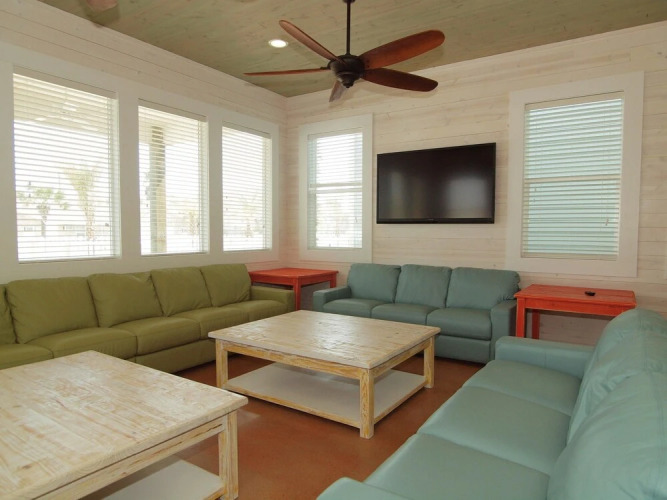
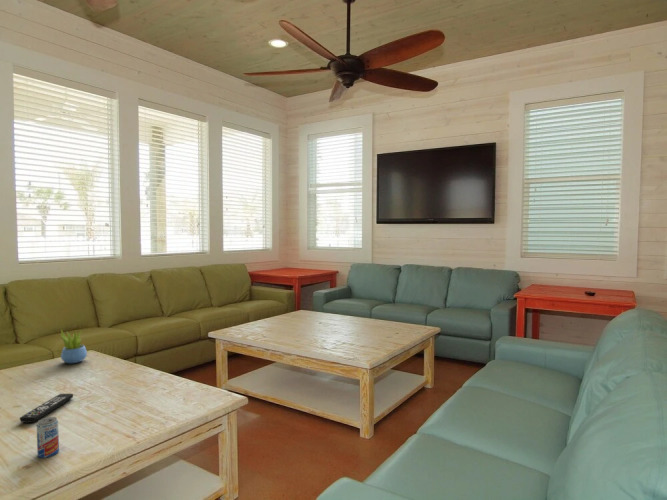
+ succulent plant [59,328,88,364]
+ beverage can [36,416,60,459]
+ remote control [19,393,74,424]
